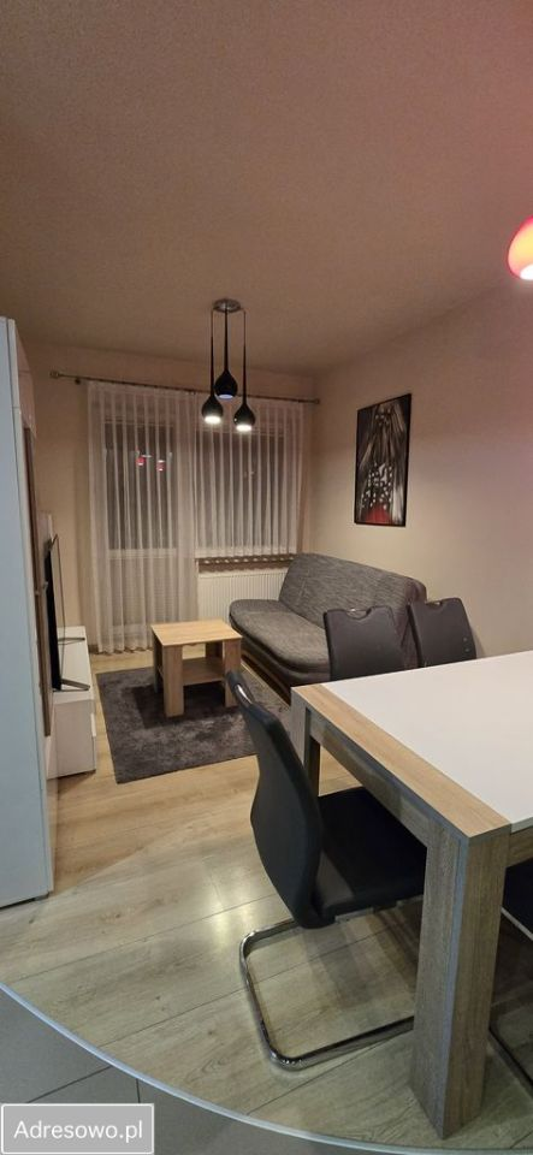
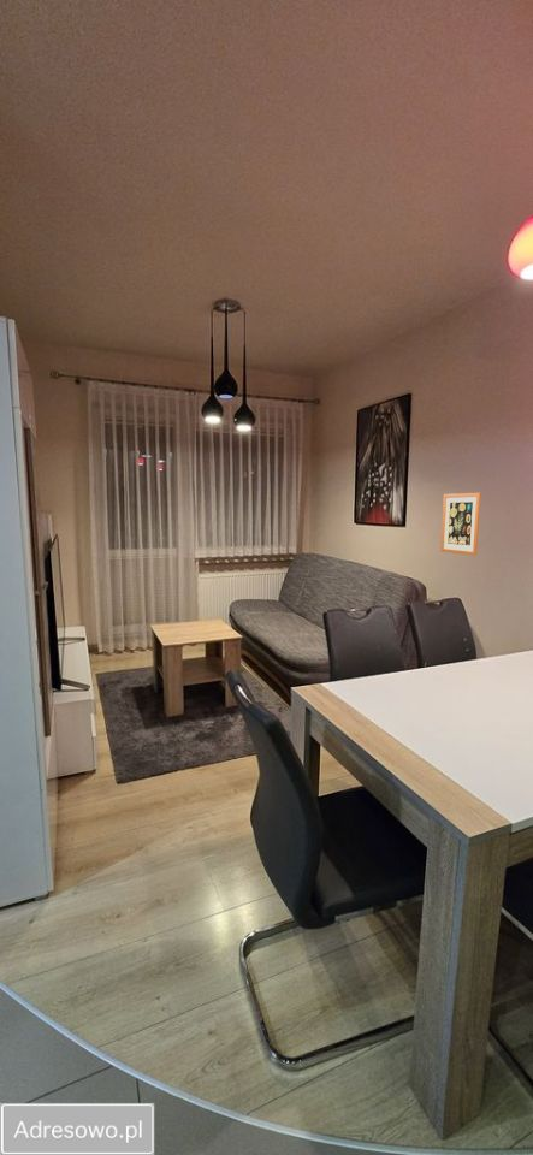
+ wall art [439,492,481,556]
